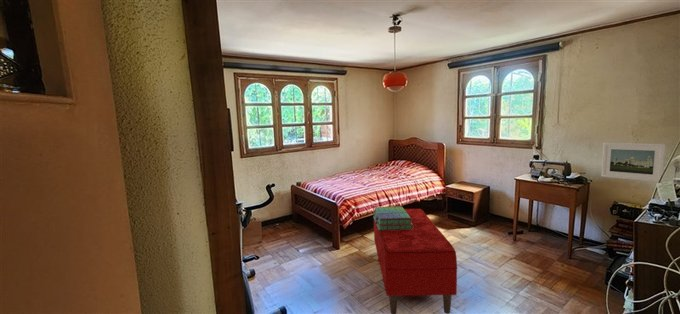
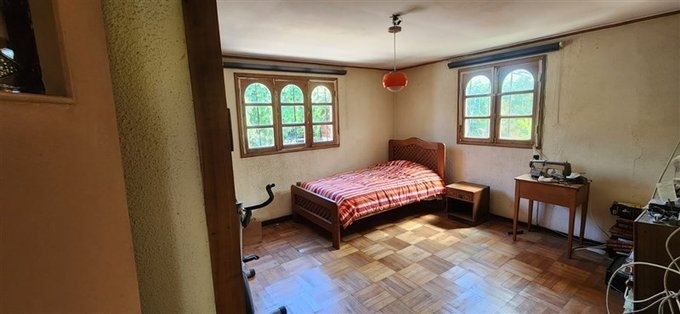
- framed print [600,142,666,183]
- bench [373,208,458,314]
- stack of books [372,205,413,230]
